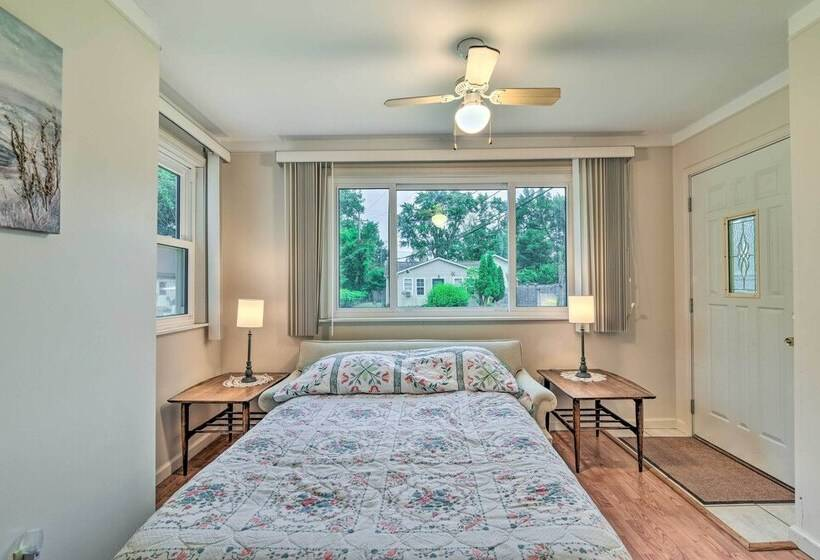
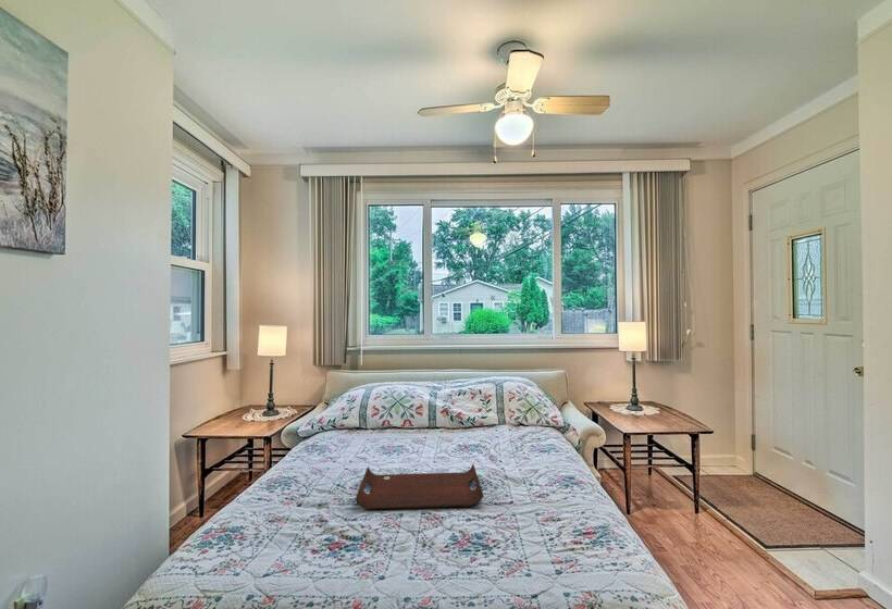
+ serving tray [355,463,484,510]
